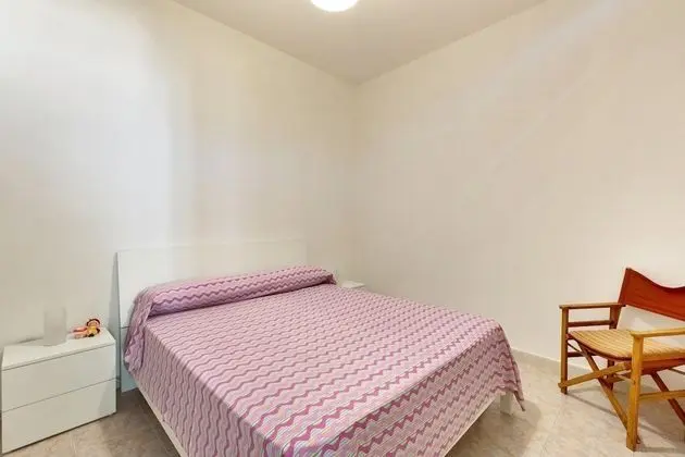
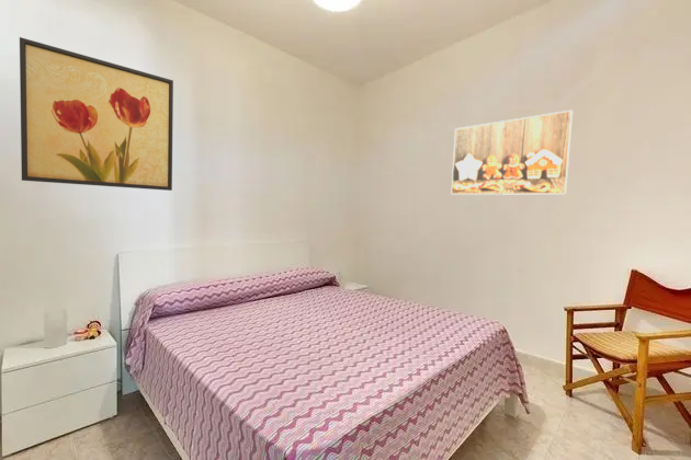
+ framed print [450,110,574,196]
+ wall art [19,36,174,192]
